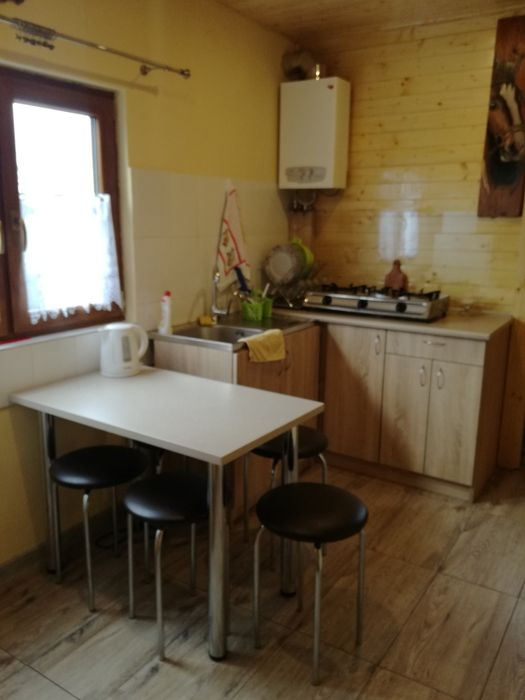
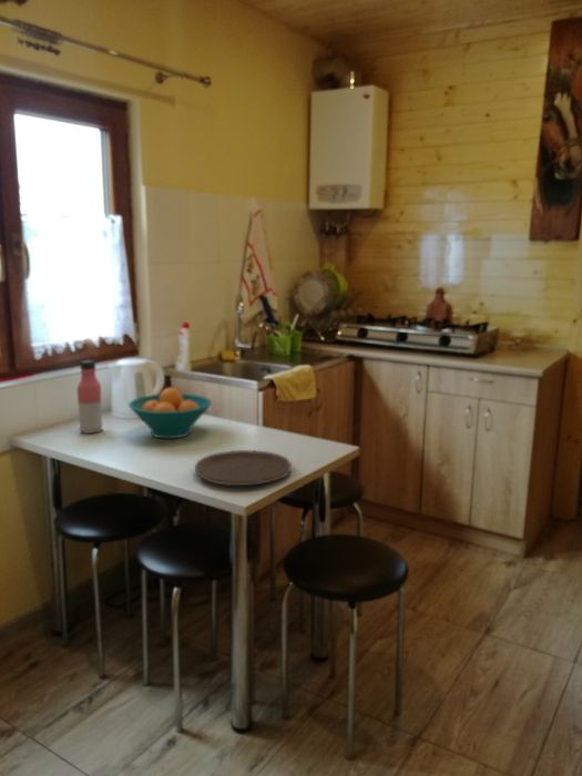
+ plate [193,449,293,487]
+ water bottle [75,359,104,435]
+ fruit bowl [127,387,213,440]
